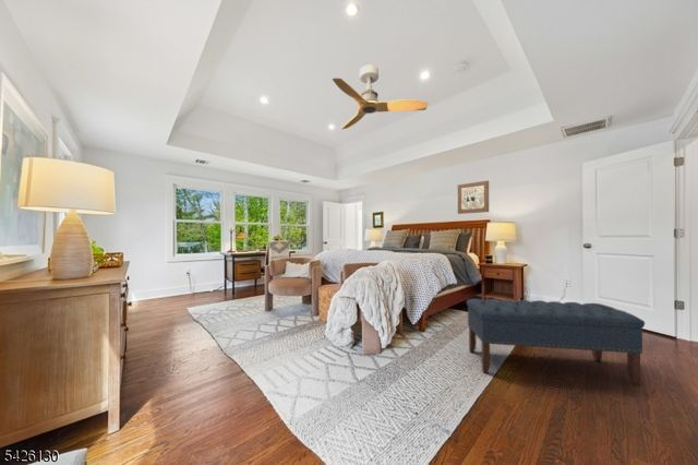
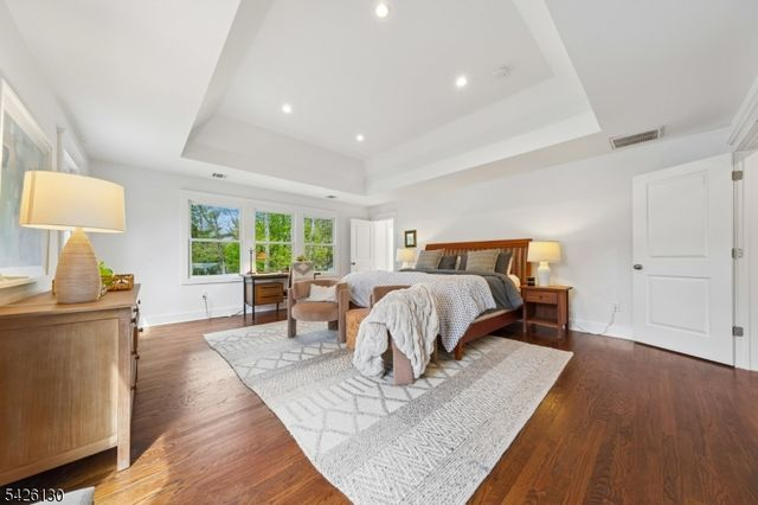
- bench [466,298,646,388]
- ceiling fan [332,64,429,130]
- wall art [457,180,490,215]
